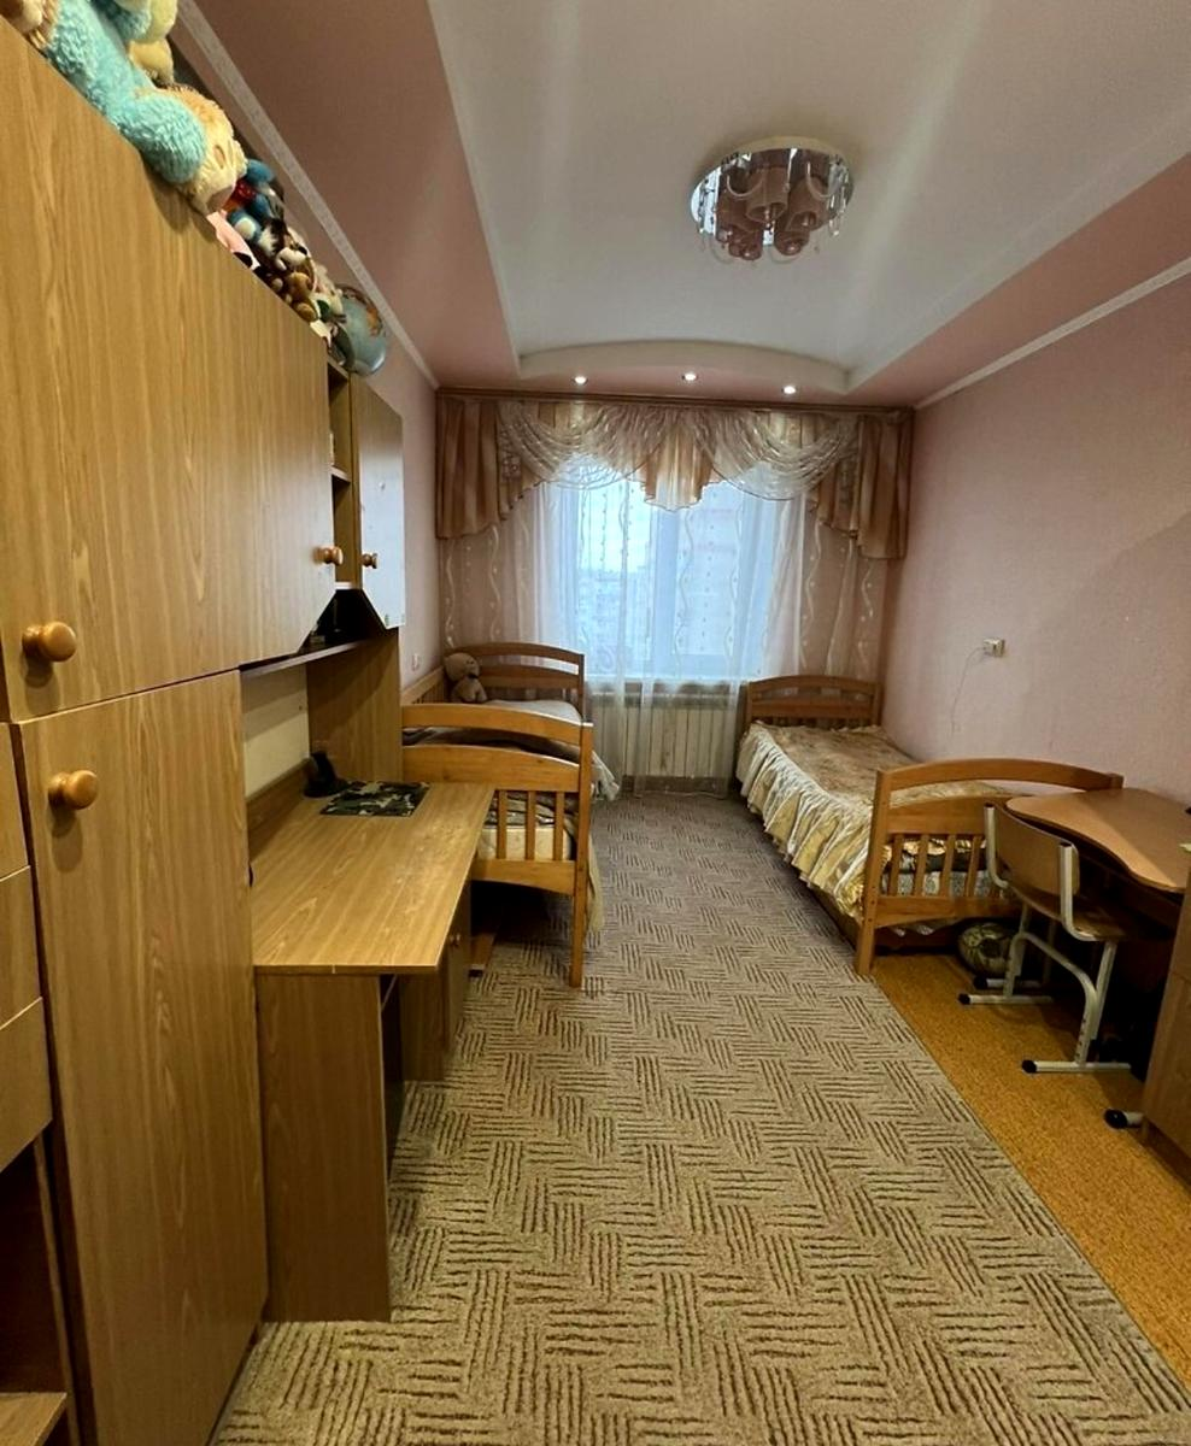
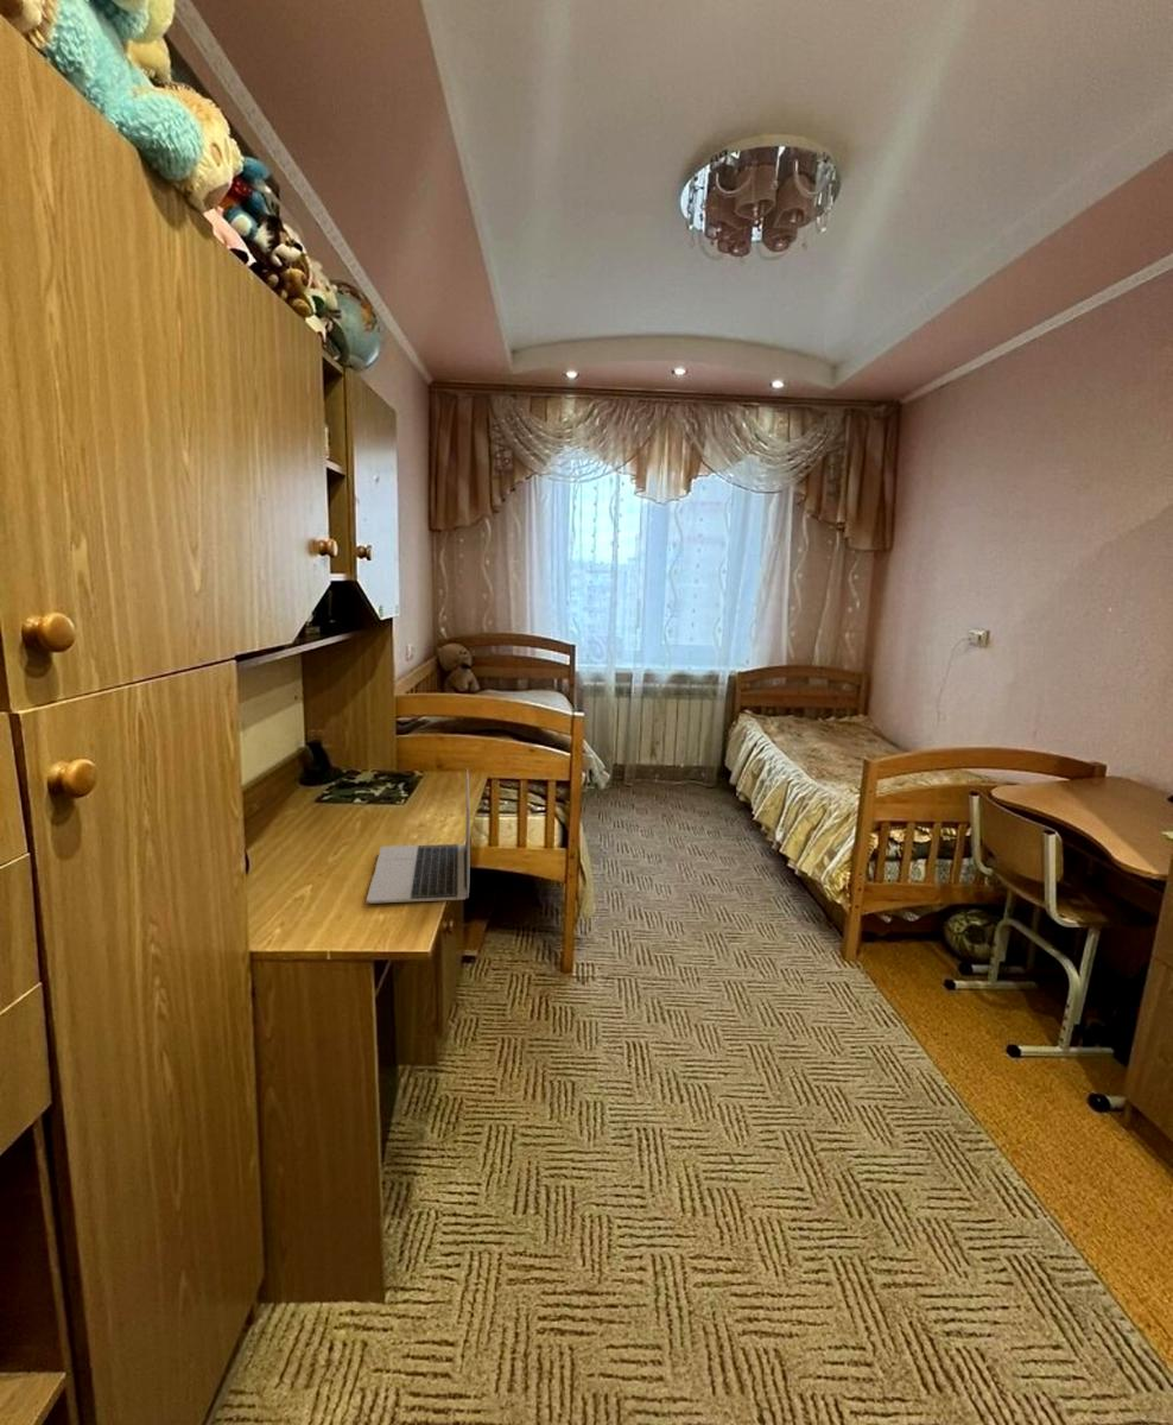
+ laptop [366,768,471,905]
